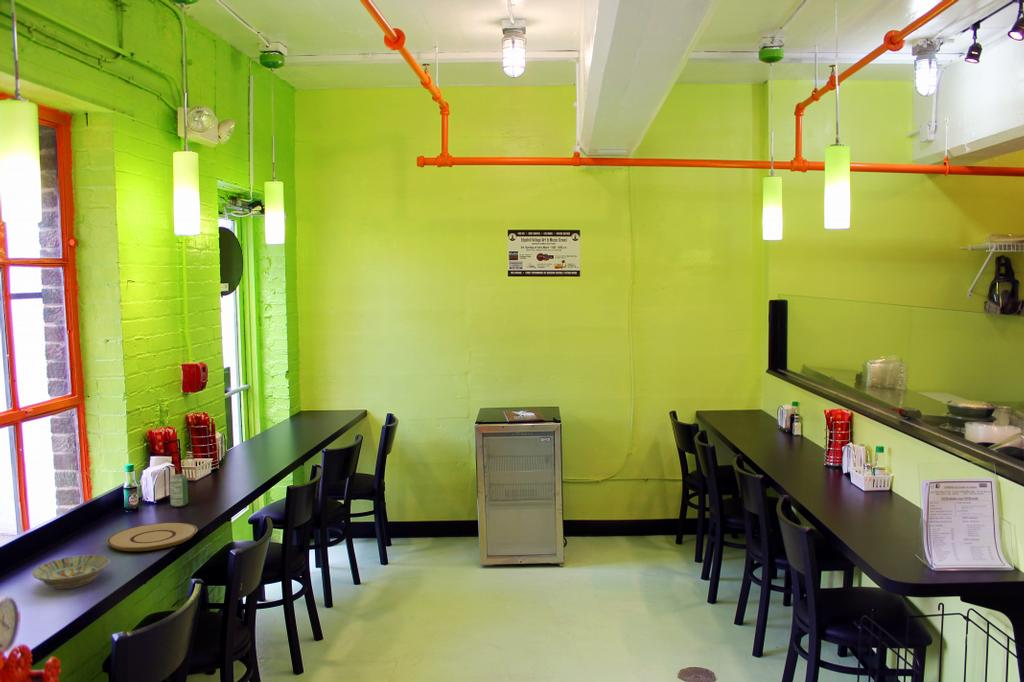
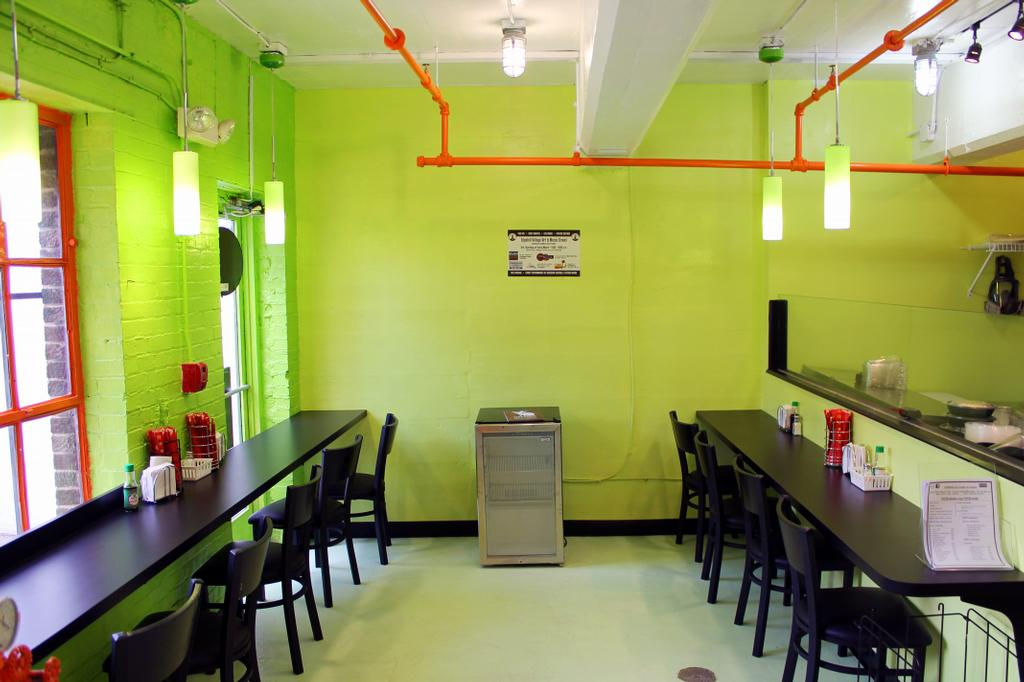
- beverage can [169,473,189,508]
- bowl [31,554,111,590]
- plate [106,521,198,552]
